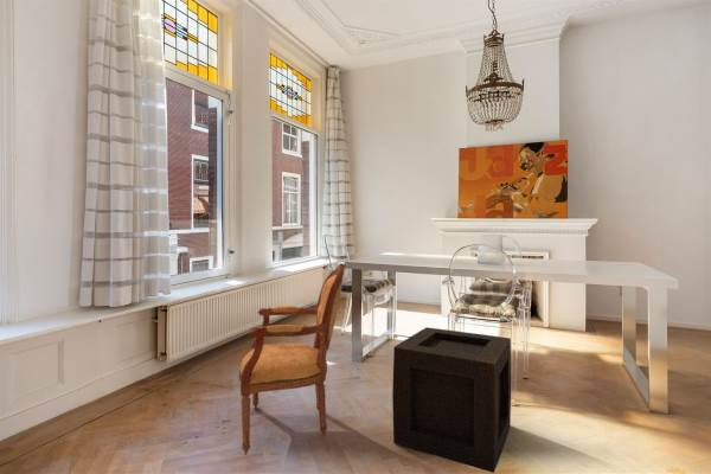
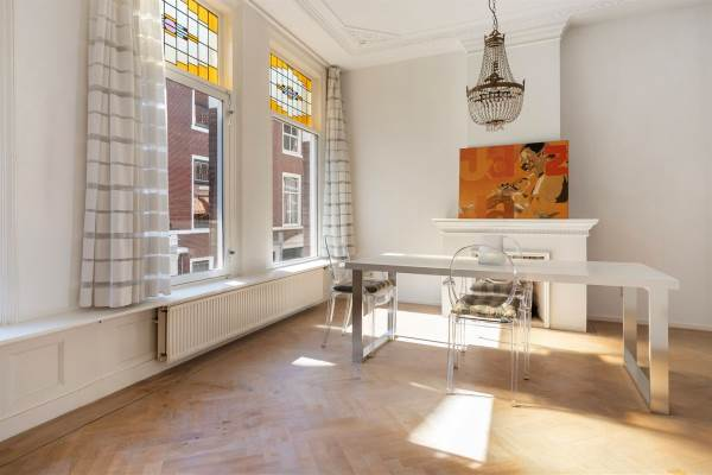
- wooden crate [391,326,512,474]
- armchair [238,263,346,456]
